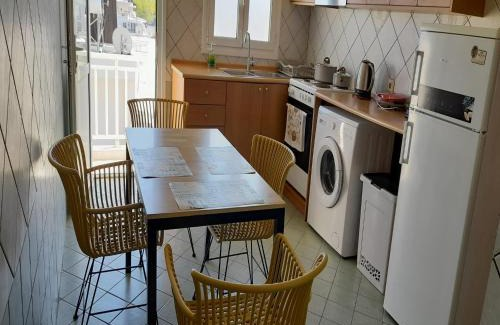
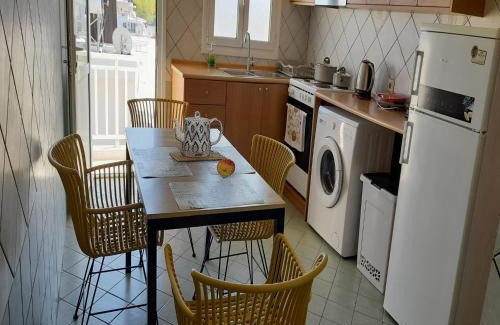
+ teapot [168,110,228,162]
+ fruit [216,158,236,178]
